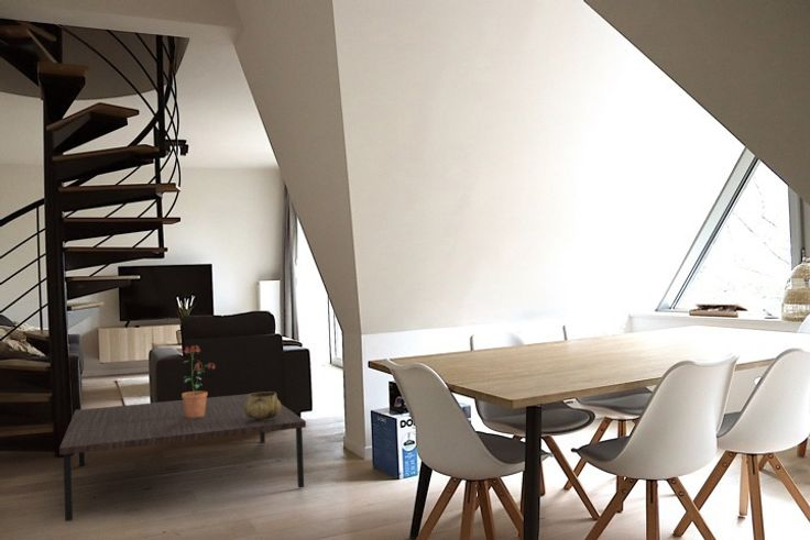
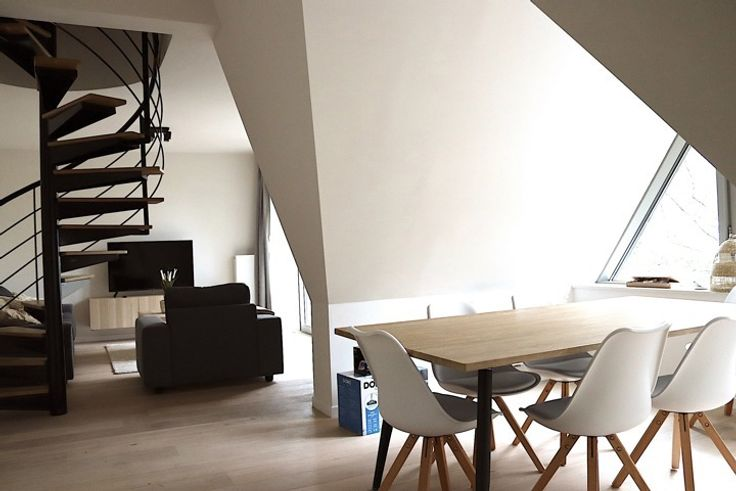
- decorative bowl [244,390,282,421]
- potted plant [180,344,216,418]
- coffee table [58,393,307,522]
